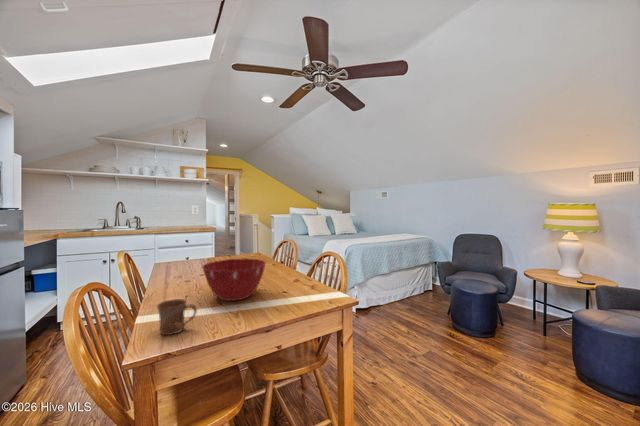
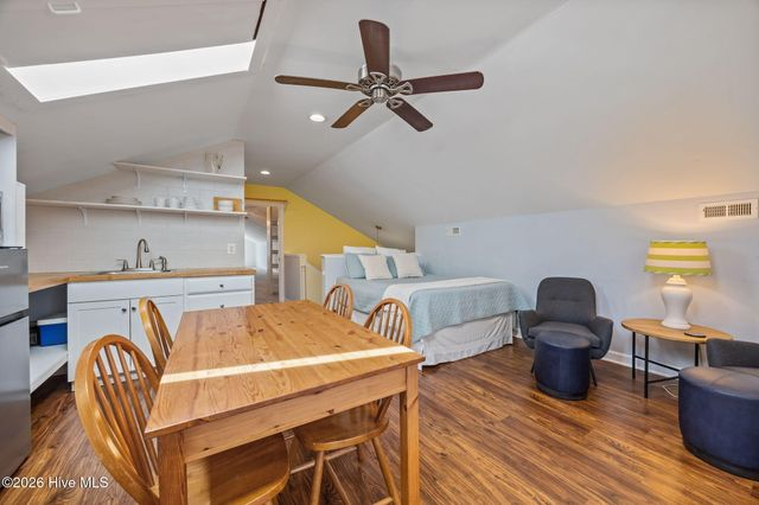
- mug [156,298,198,336]
- mixing bowl [201,258,267,302]
